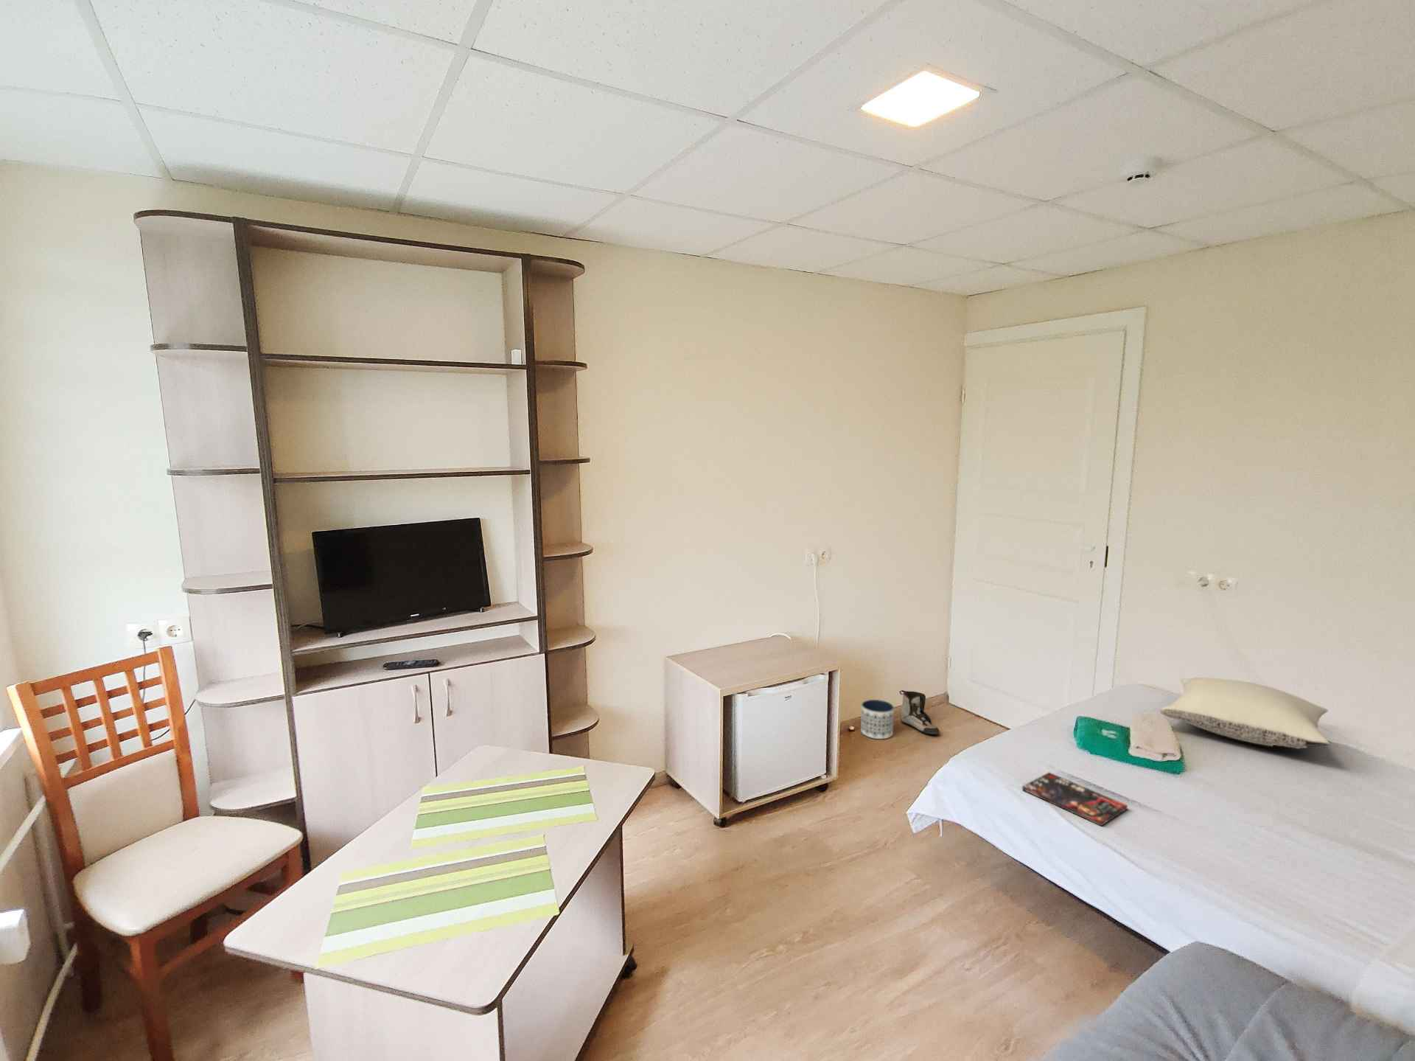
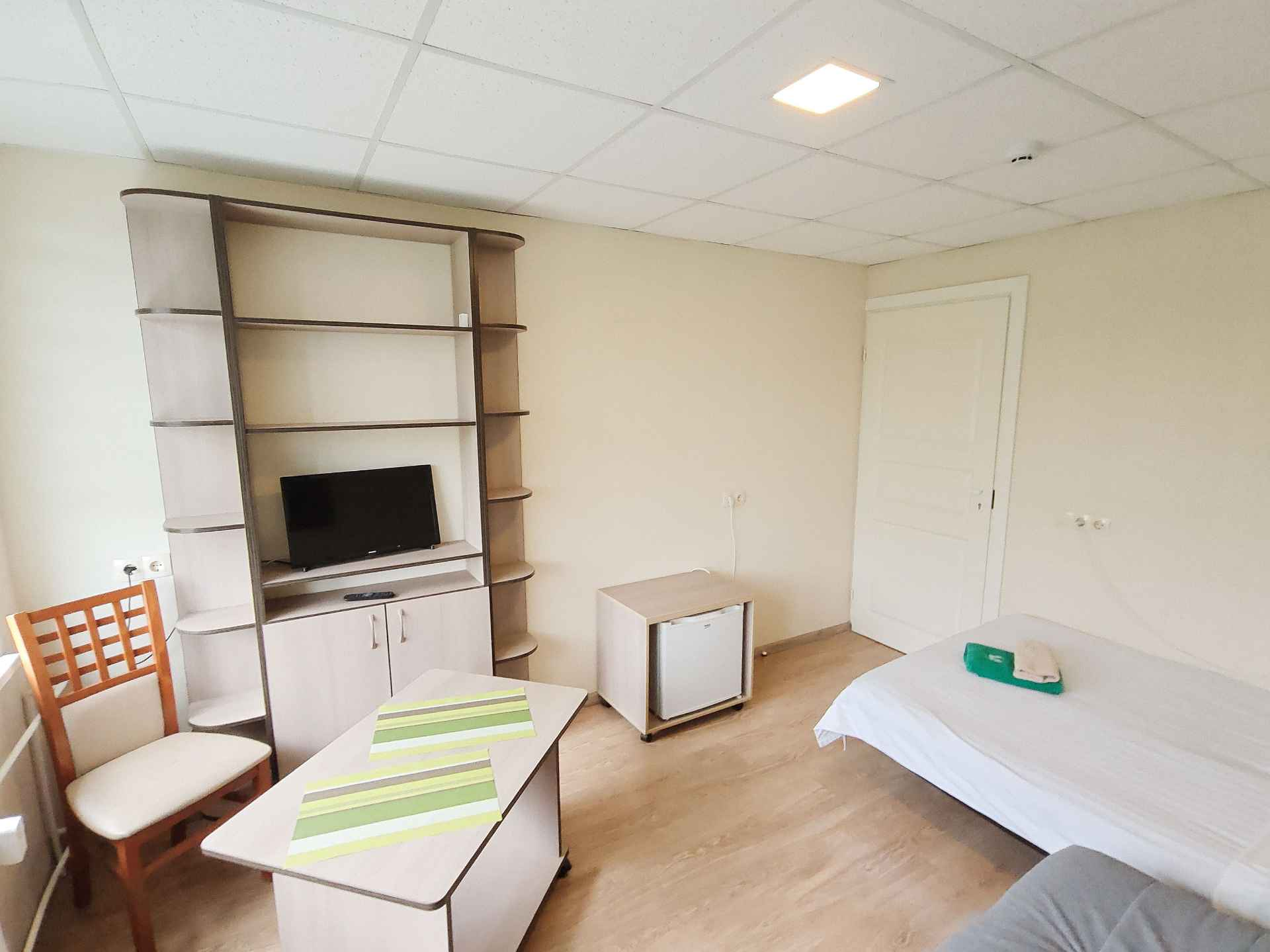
- shoe [899,690,940,736]
- planter [860,699,895,740]
- pillow [1159,676,1330,750]
- book [1022,771,1129,827]
